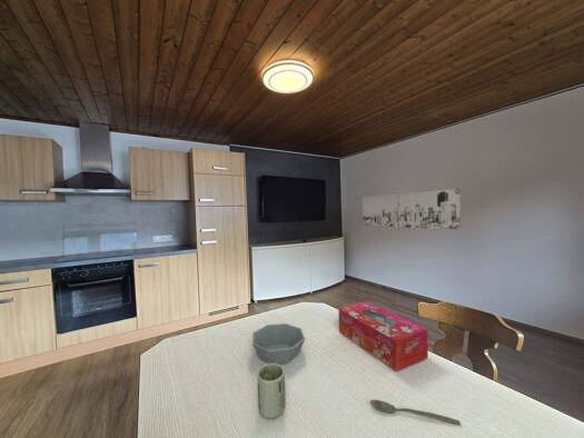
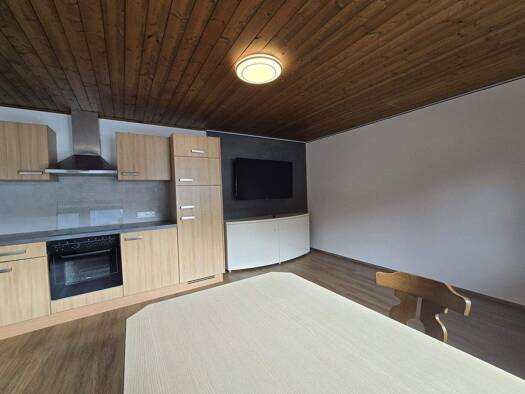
- tissue box [337,301,429,374]
- spoon [369,399,462,426]
- wall art [362,188,462,230]
- bowl [250,322,306,366]
- cup [256,364,287,419]
